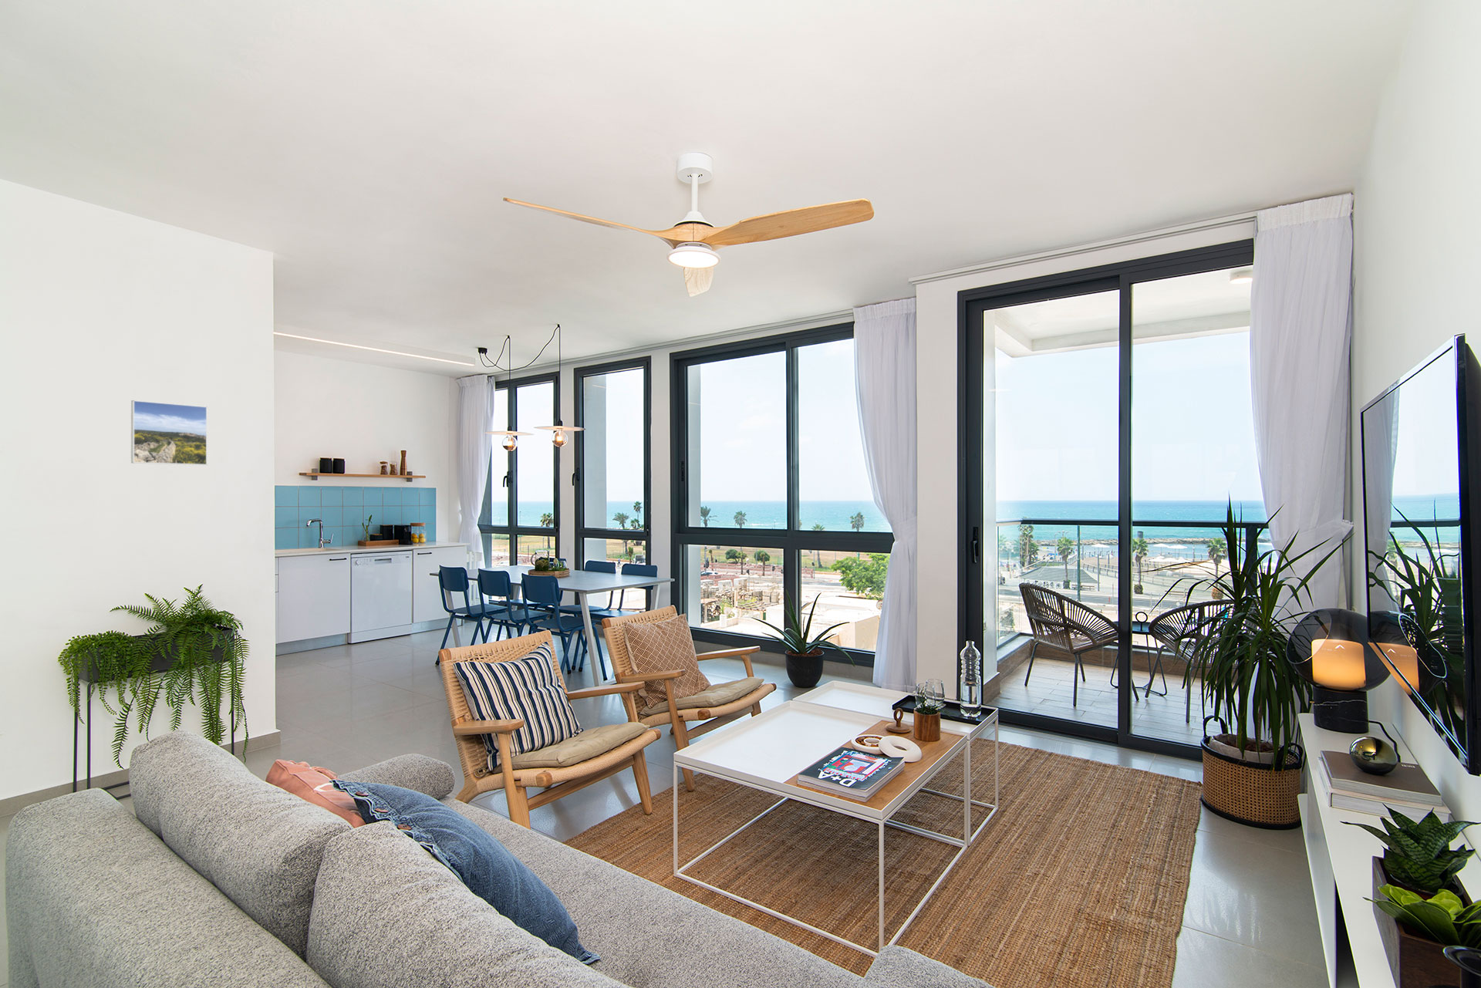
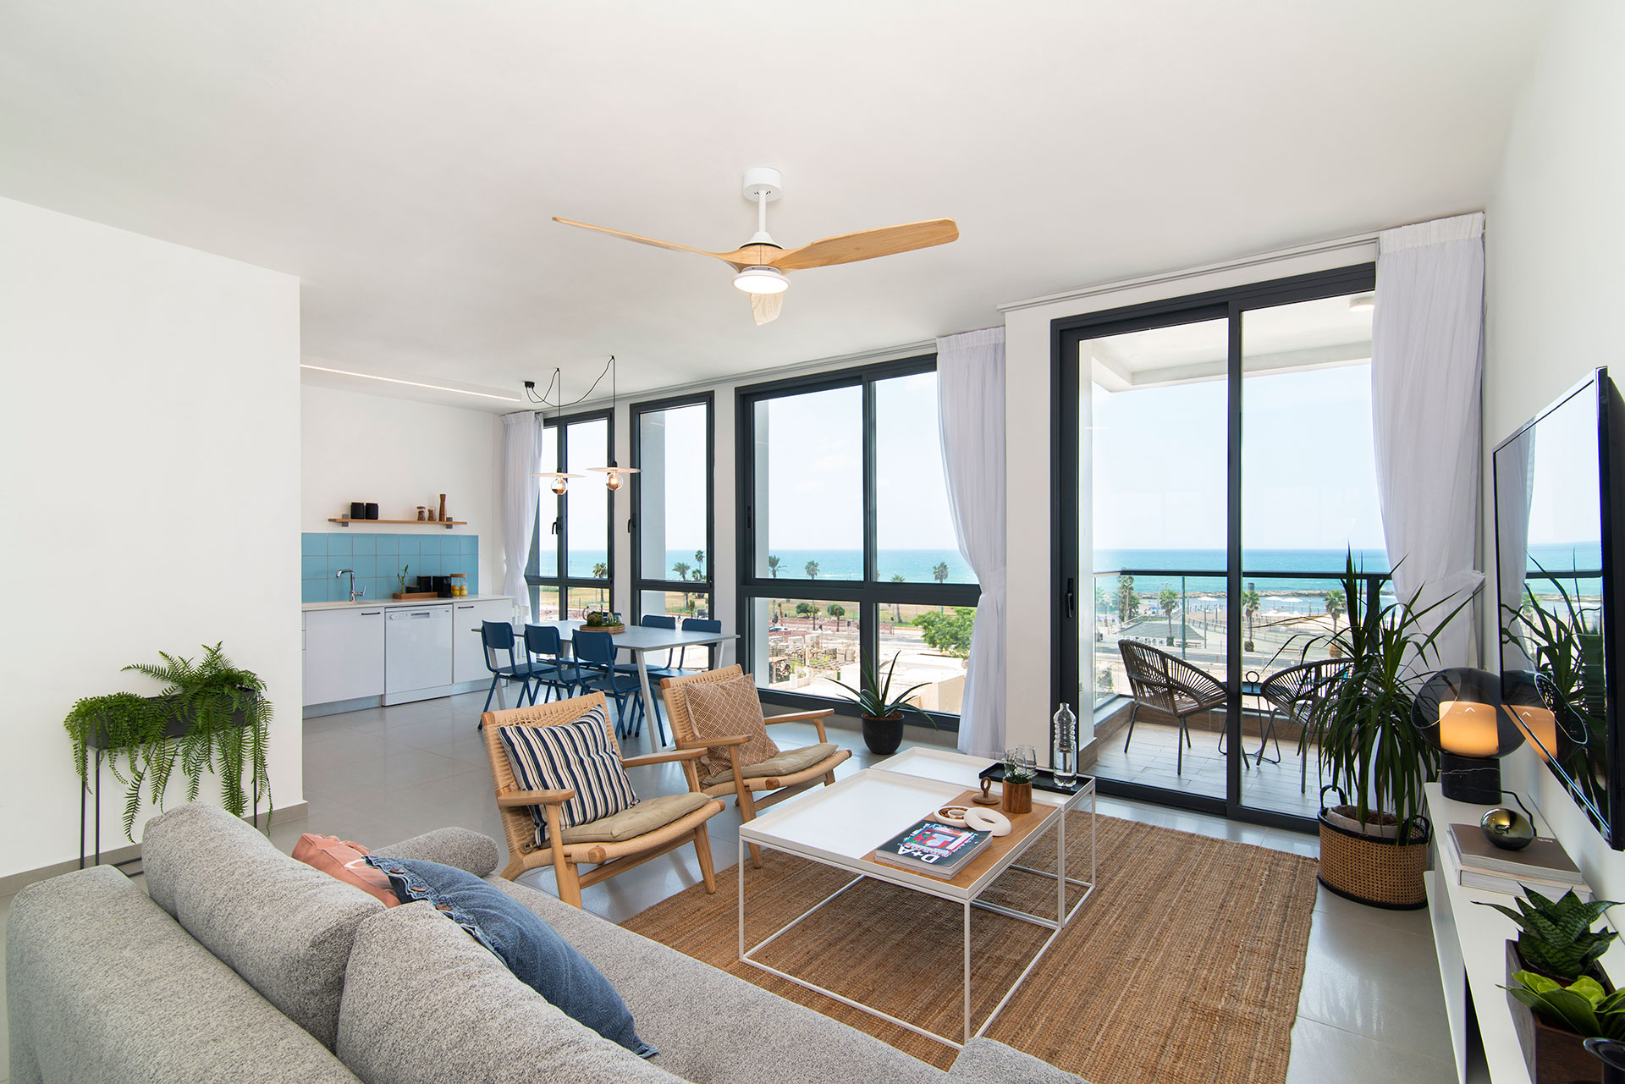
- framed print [130,399,208,465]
